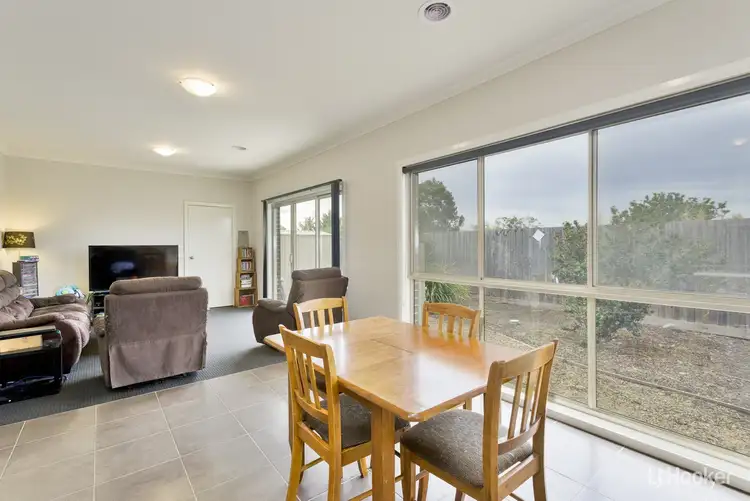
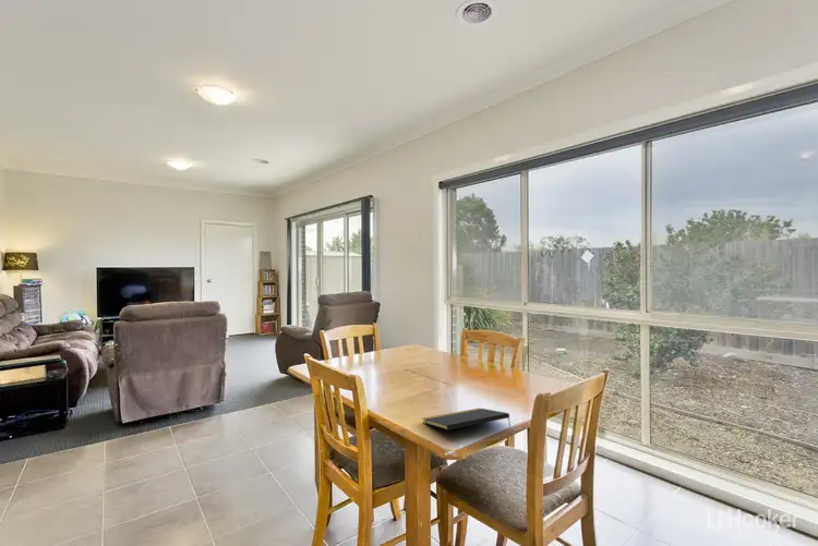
+ notepad [422,407,512,432]
